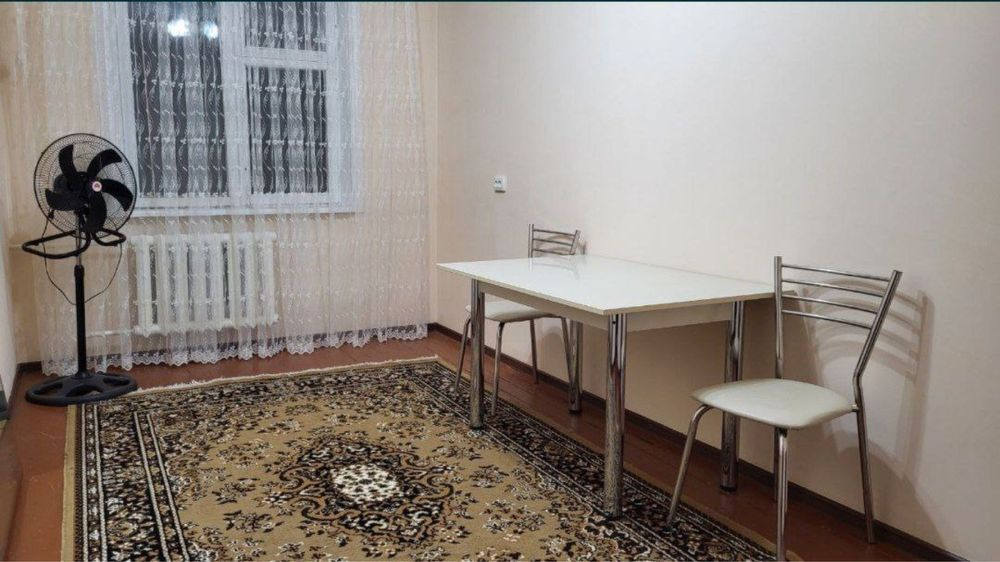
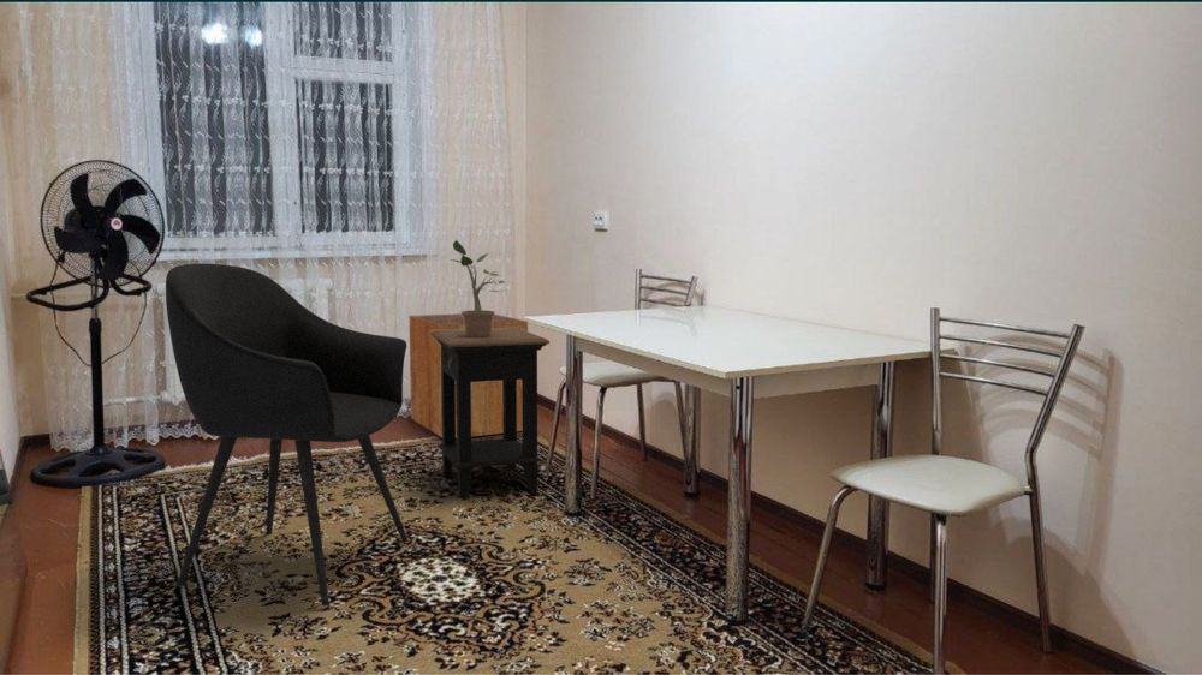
+ side table [429,328,551,498]
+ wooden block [407,312,529,440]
+ armchair [165,262,410,608]
+ potted plant [448,239,506,338]
